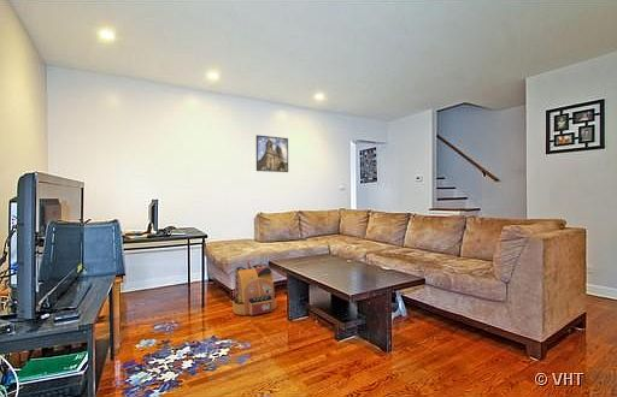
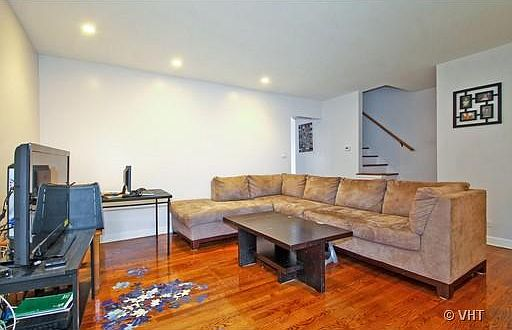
- backpack [231,259,278,316]
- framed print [255,134,289,173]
